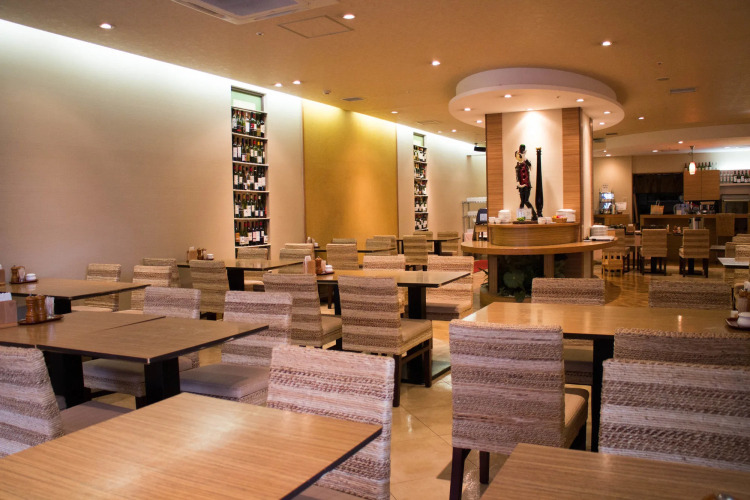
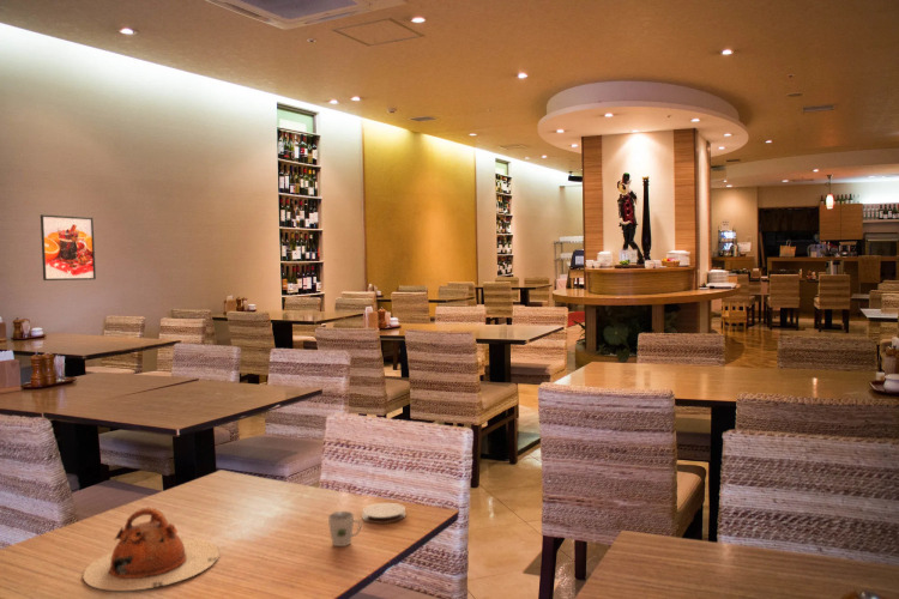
+ coaster [361,502,406,525]
+ cup [327,510,362,547]
+ teapot [82,507,221,592]
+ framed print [40,213,97,282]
